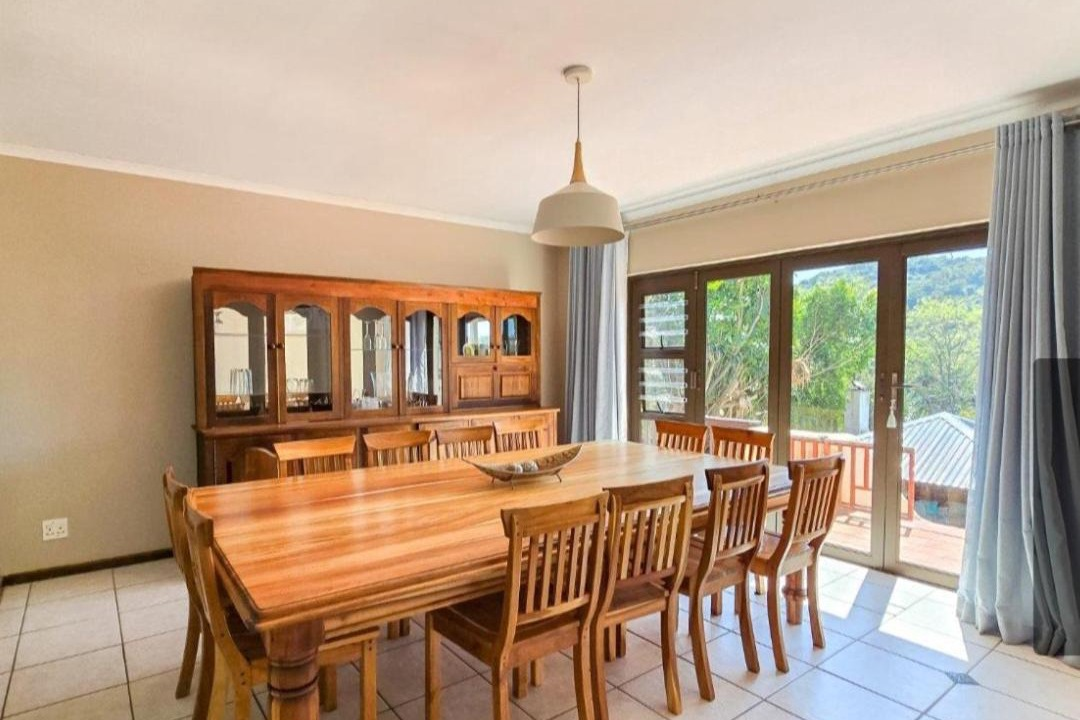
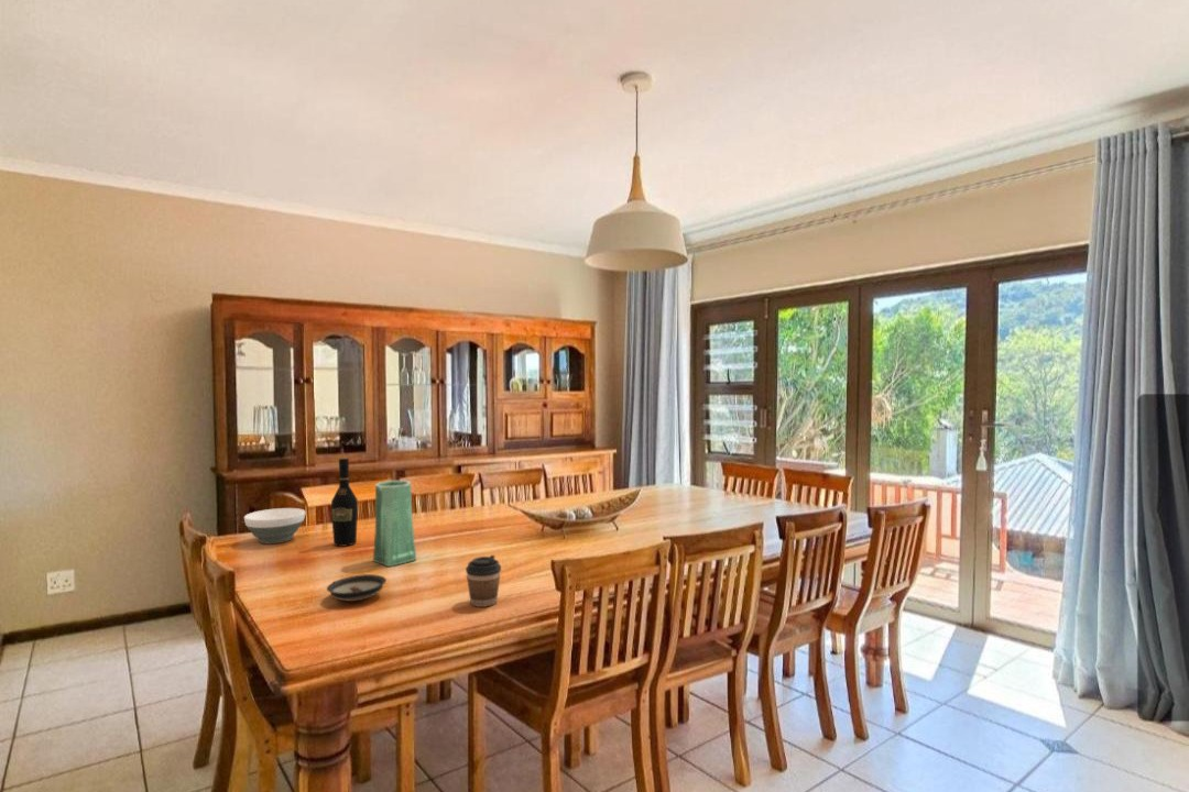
+ bowl [243,507,306,544]
+ coffee cup [465,554,502,608]
+ vase [372,480,417,568]
+ wine bottle [330,458,359,548]
+ saucer [326,573,388,603]
